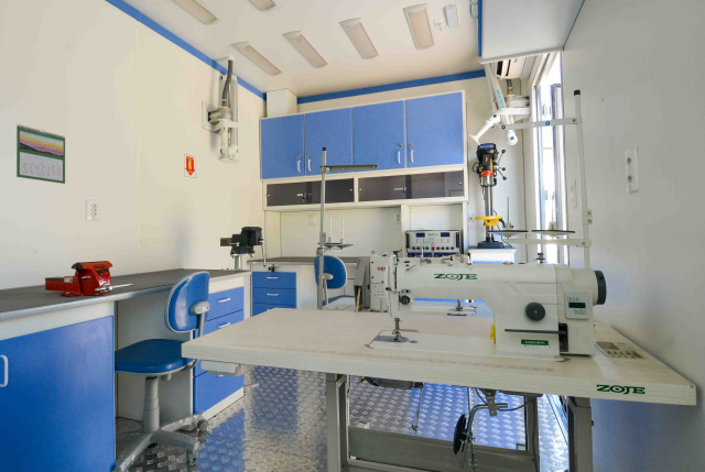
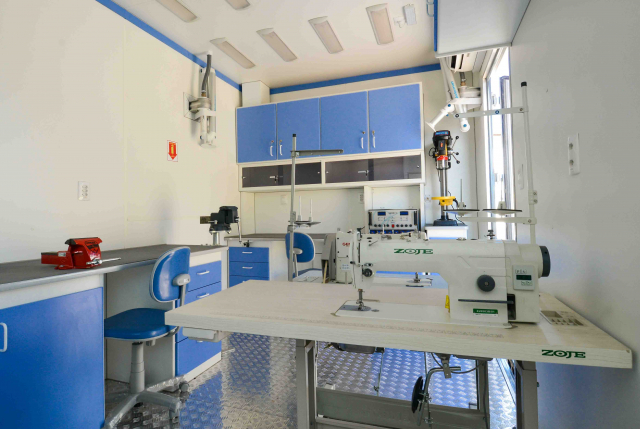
- calendar [15,123,66,185]
